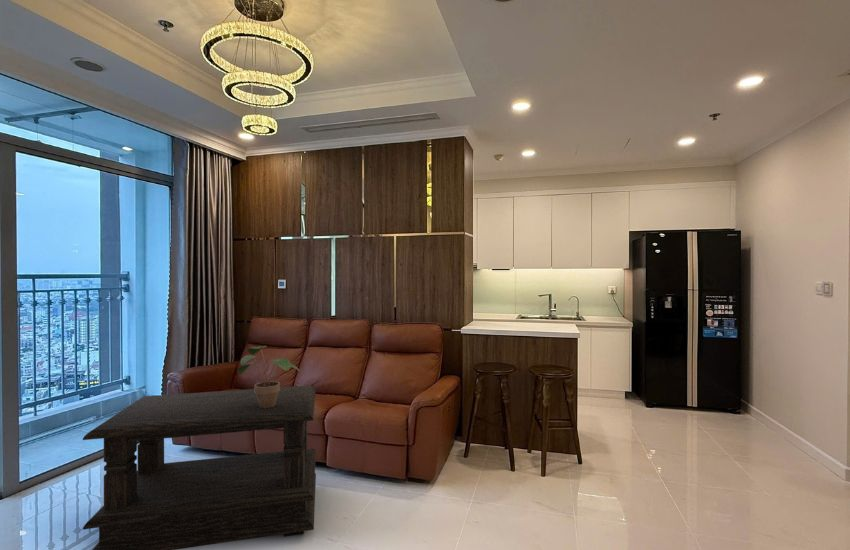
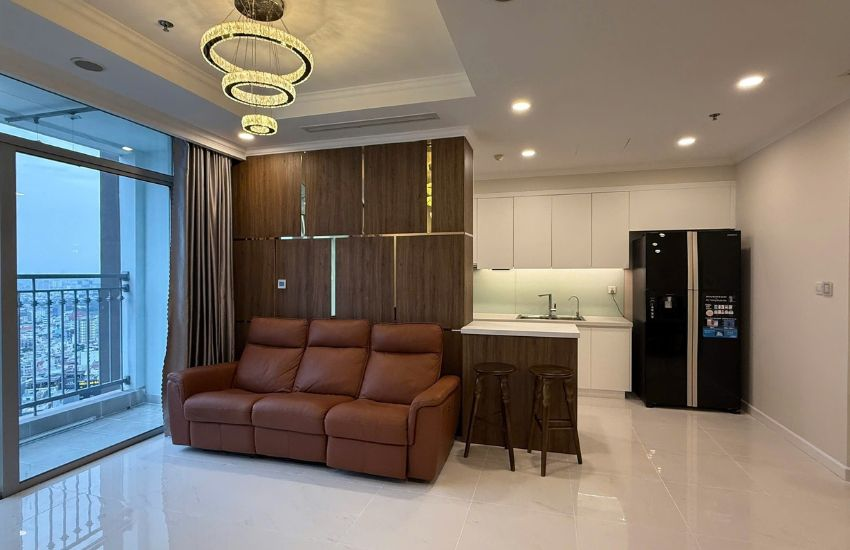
- coffee table [82,385,317,550]
- potted plant [236,345,301,408]
